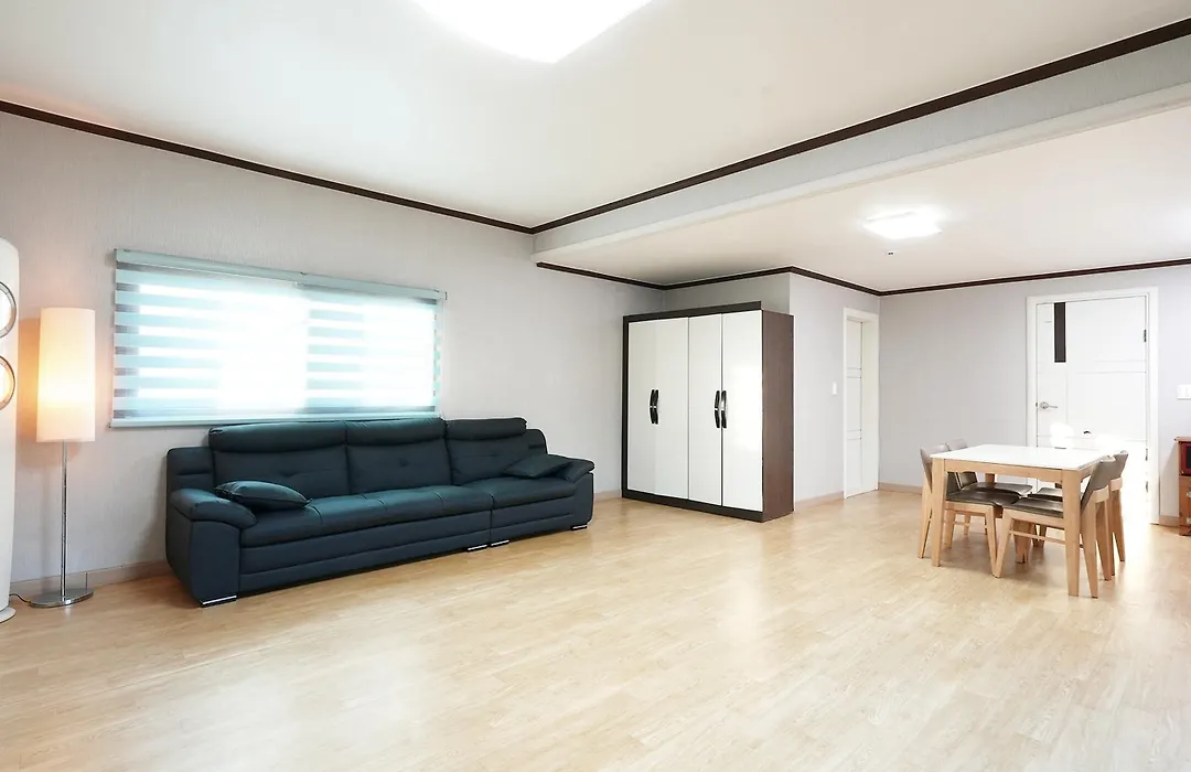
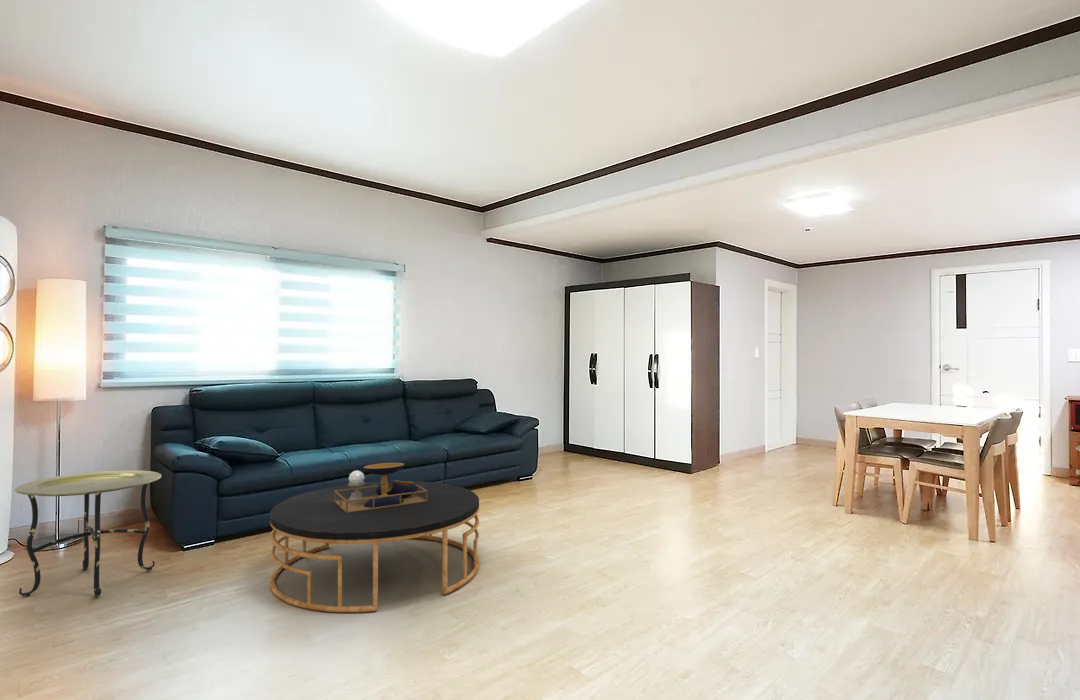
+ side table [14,469,162,599]
+ coffee table [269,462,481,613]
